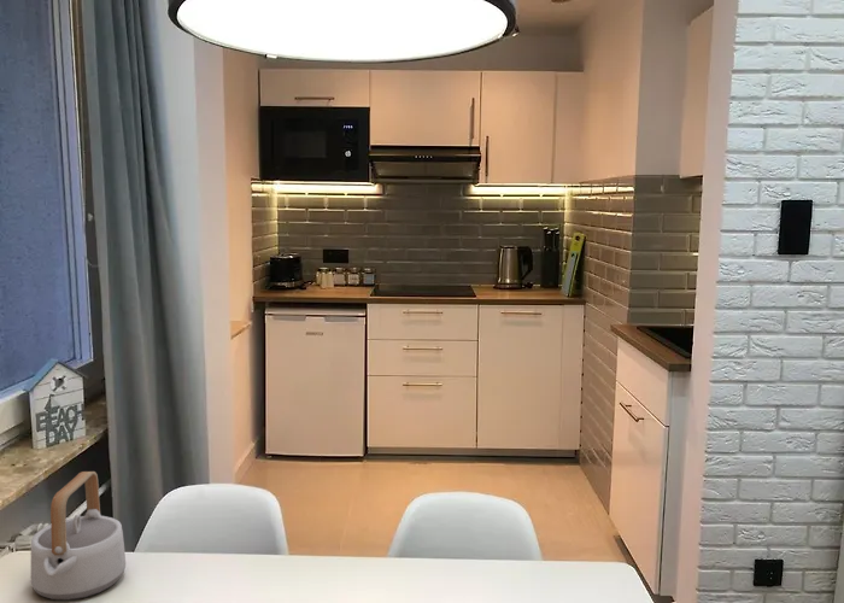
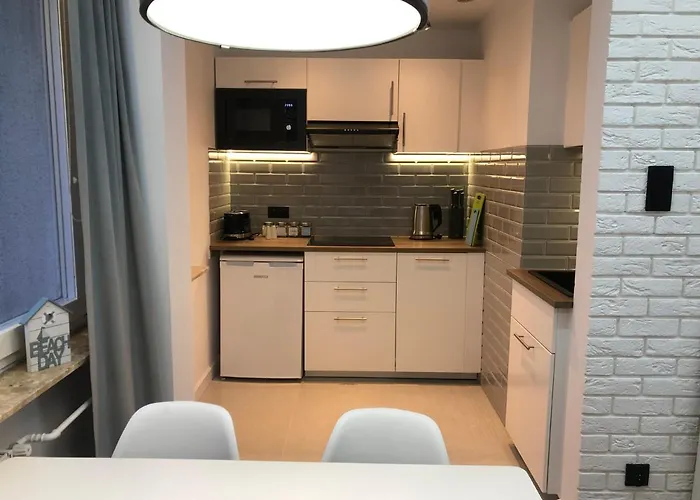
- teapot [30,470,127,602]
